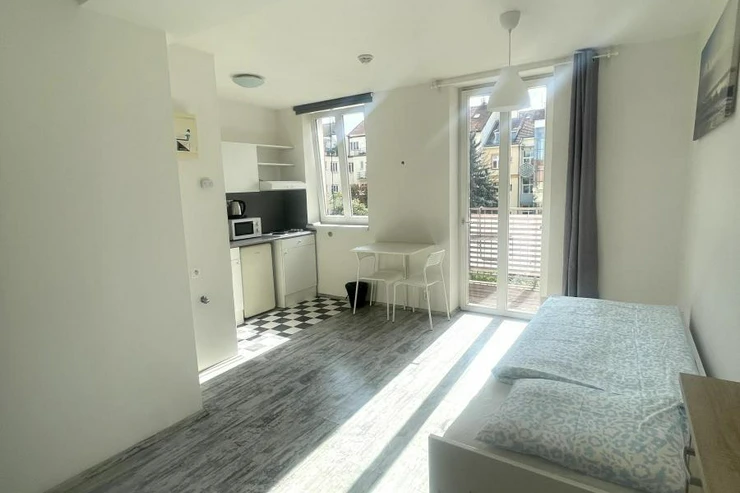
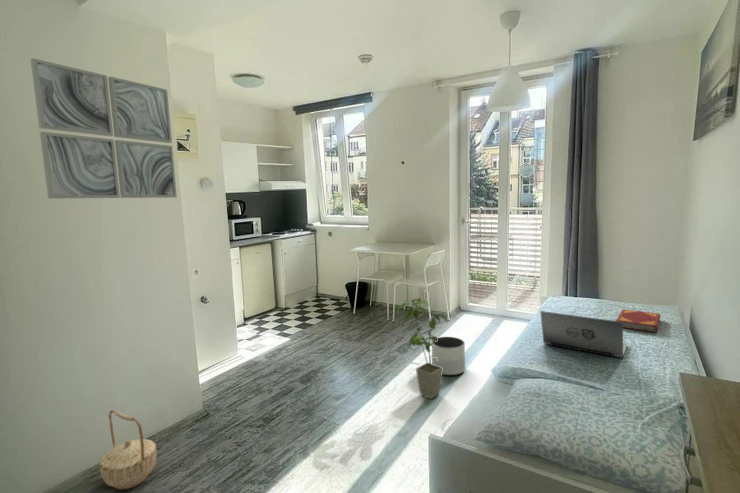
+ hardback book [615,308,661,334]
+ basket [98,409,158,491]
+ planter [431,336,466,376]
+ house plant [395,297,448,400]
+ wall art [30,57,178,200]
+ laptop [539,310,628,358]
